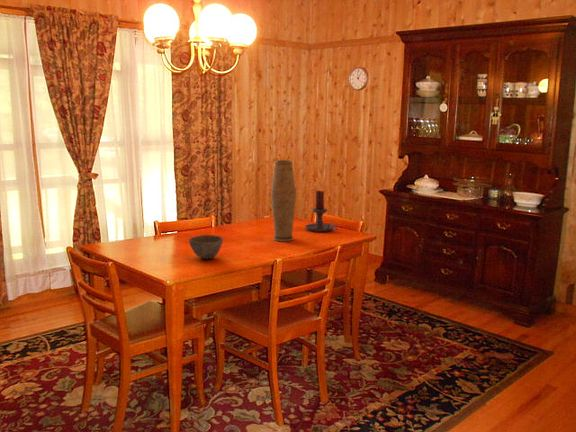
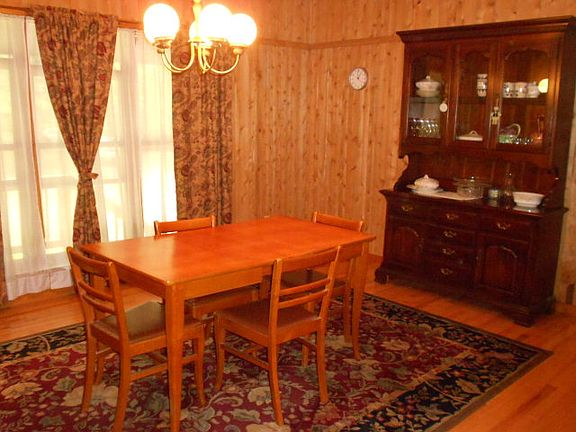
- vase [270,159,297,243]
- candle holder [304,189,338,233]
- bowl [188,234,224,260]
